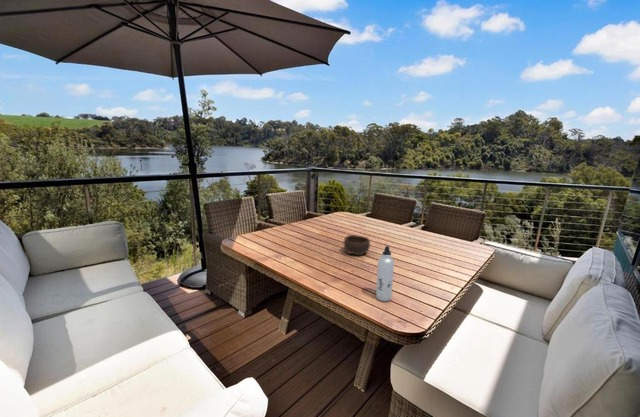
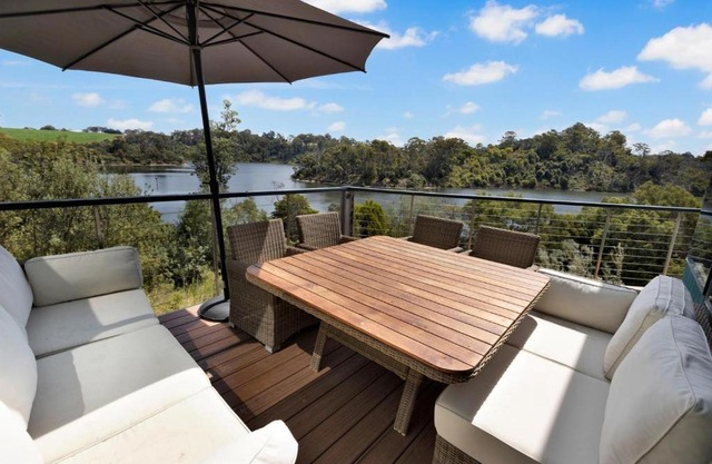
- water bottle [375,245,395,302]
- bowl [343,234,371,256]
